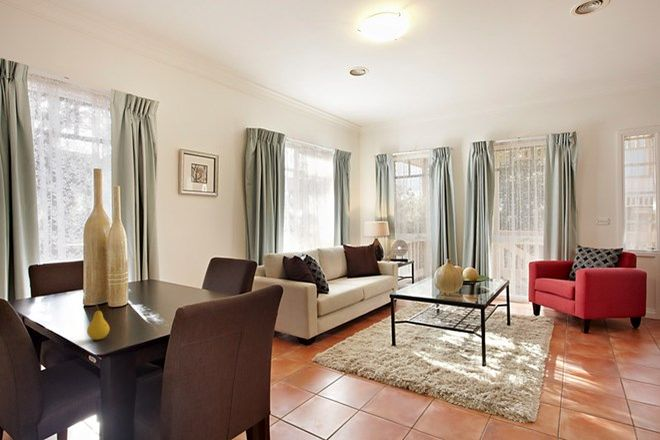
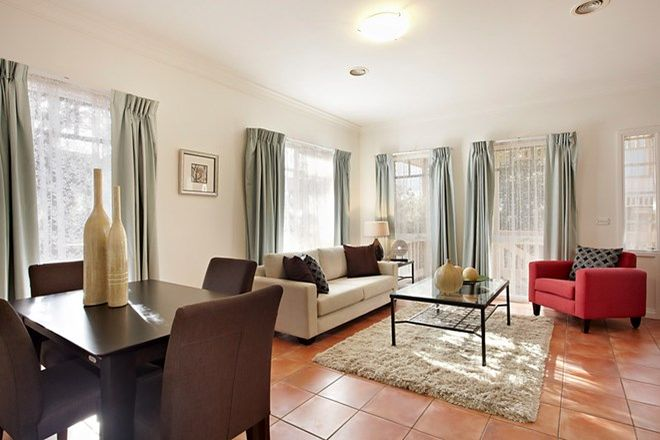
- fruit [86,303,110,341]
